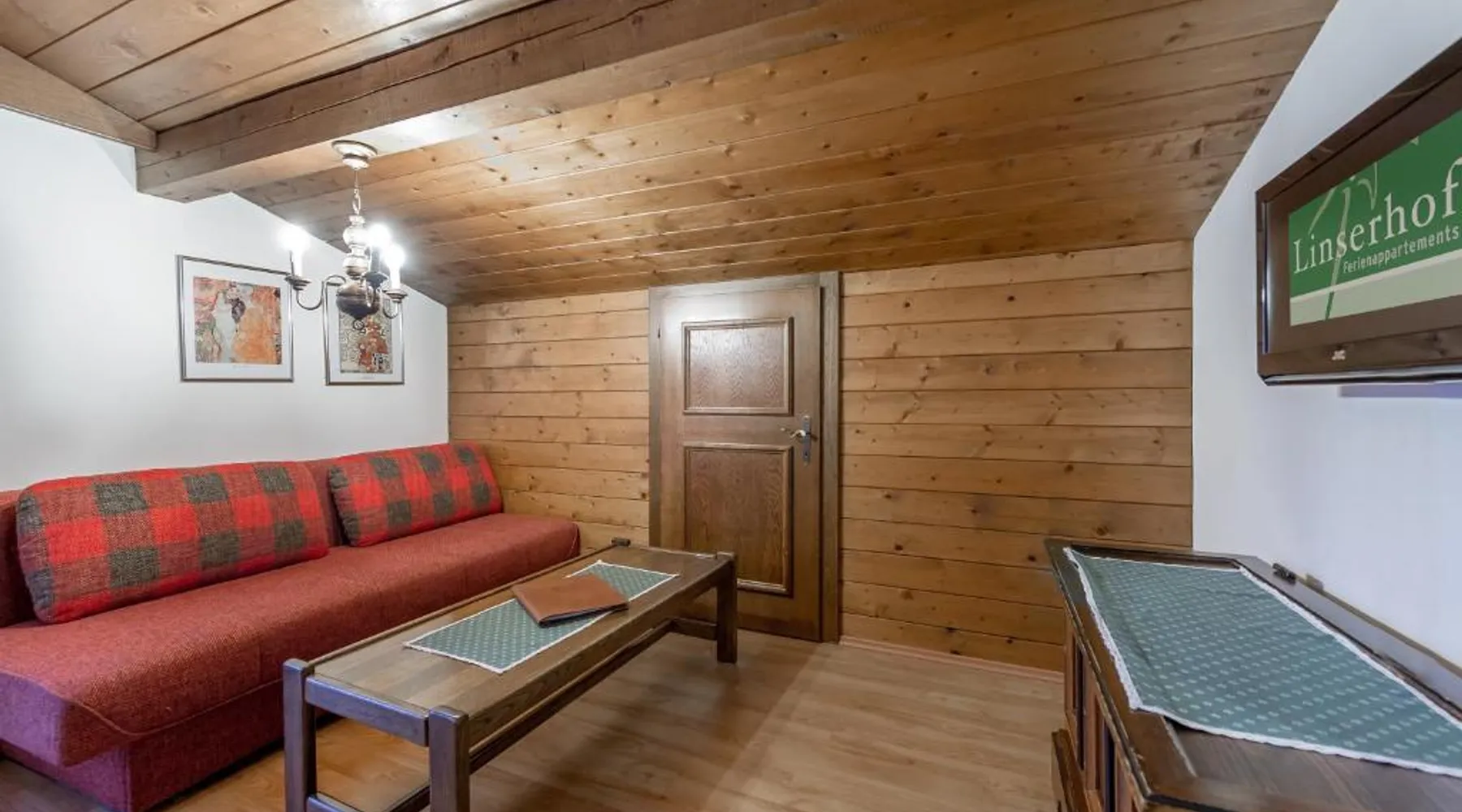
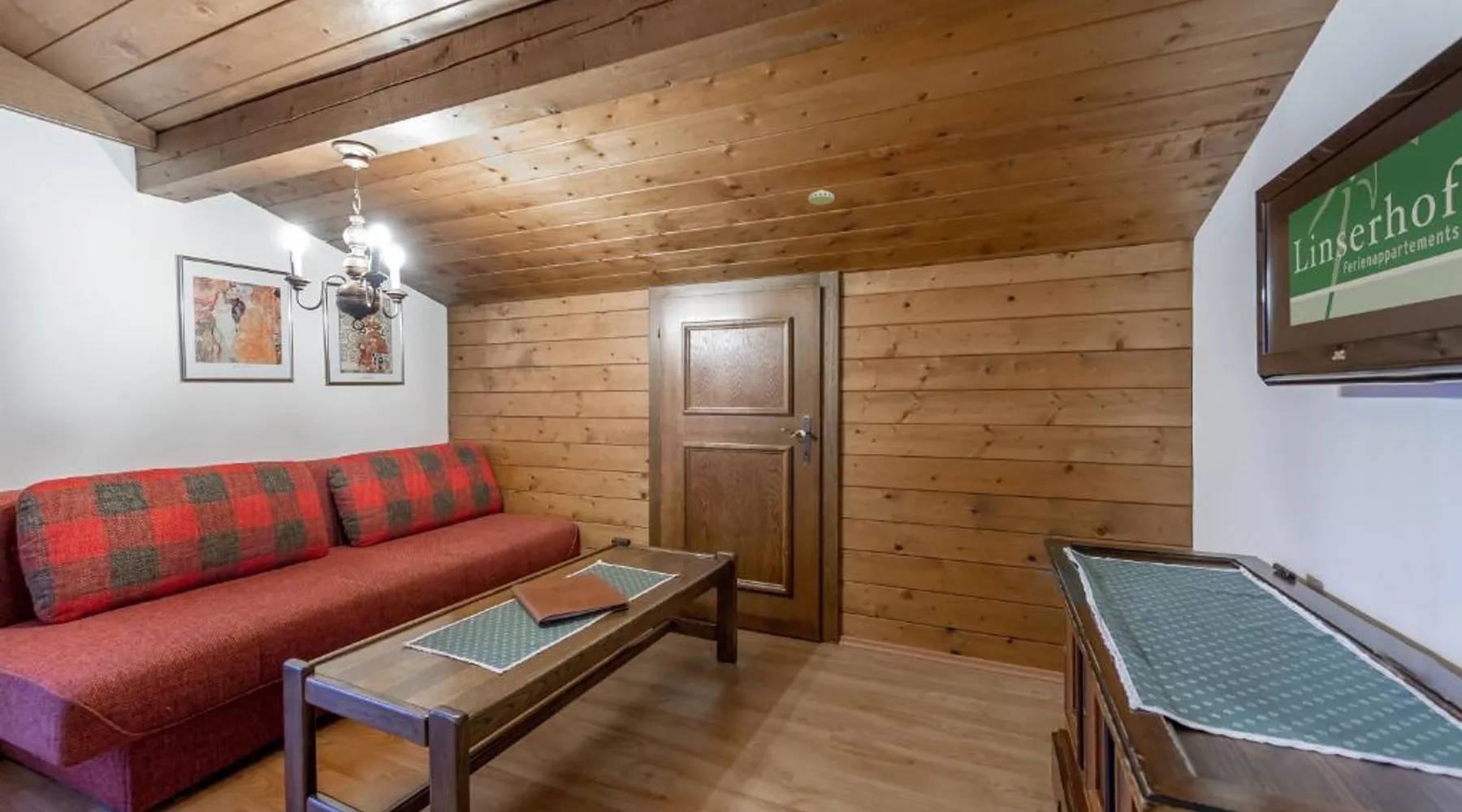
+ smoke detector [807,189,835,205]
